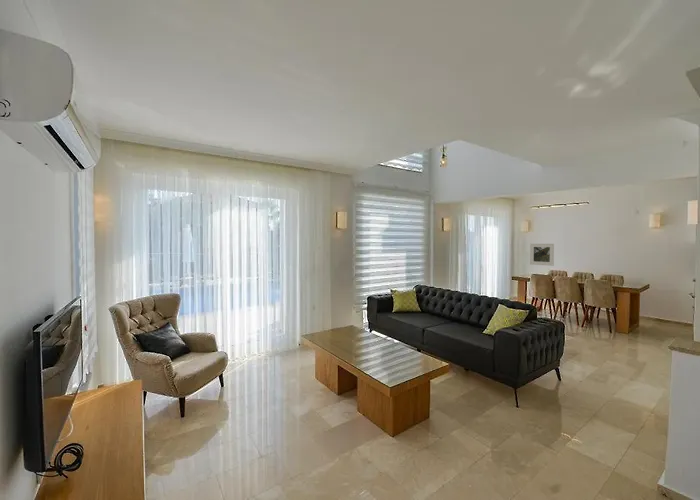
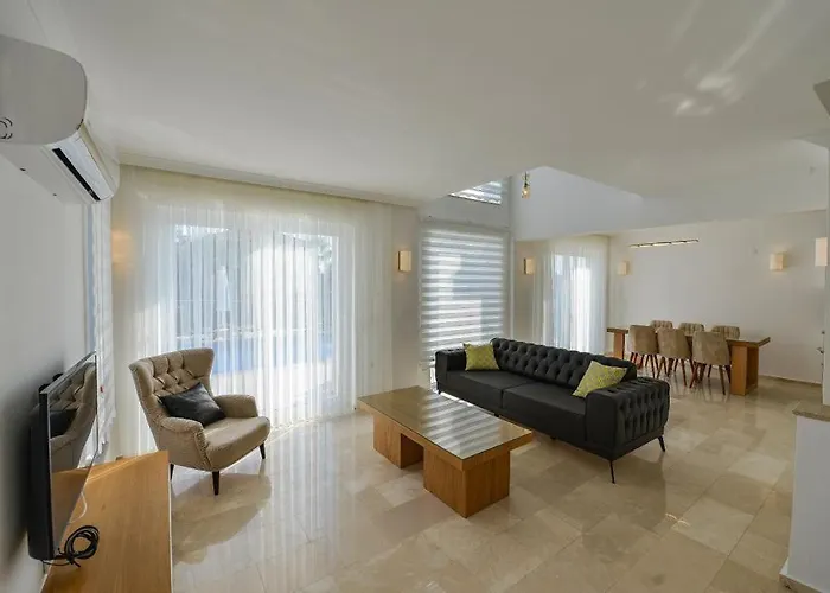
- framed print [529,243,555,267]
